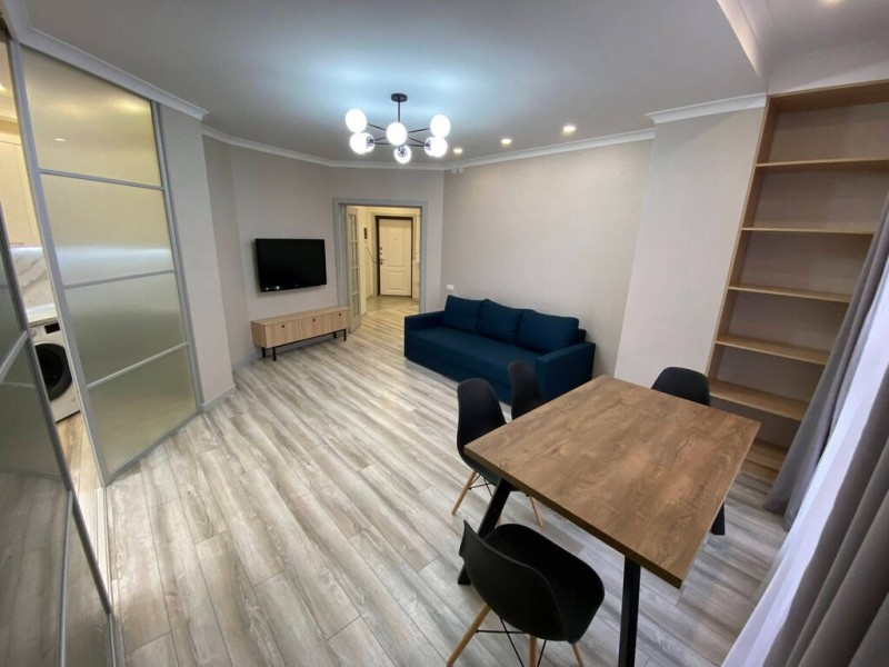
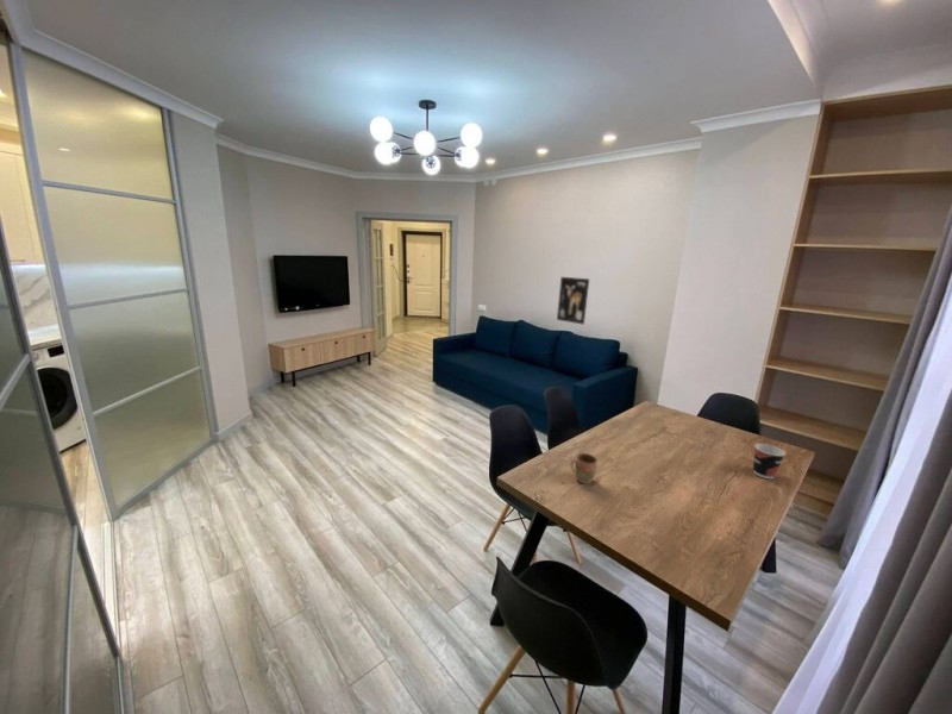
+ cup [752,443,787,480]
+ mug [570,452,599,484]
+ wall art [556,276,590,326]
